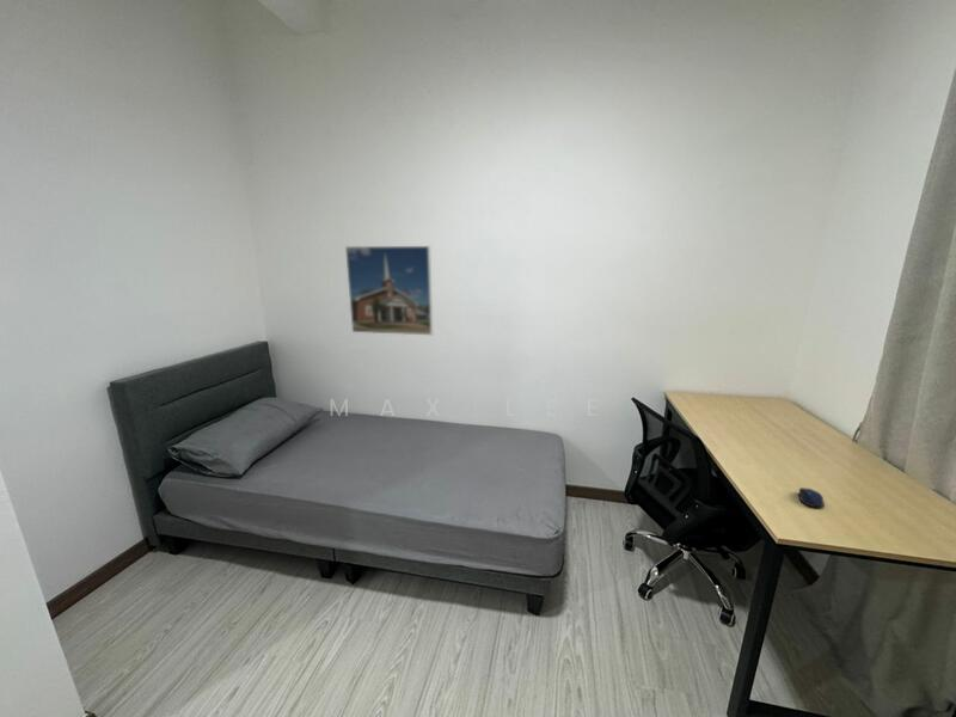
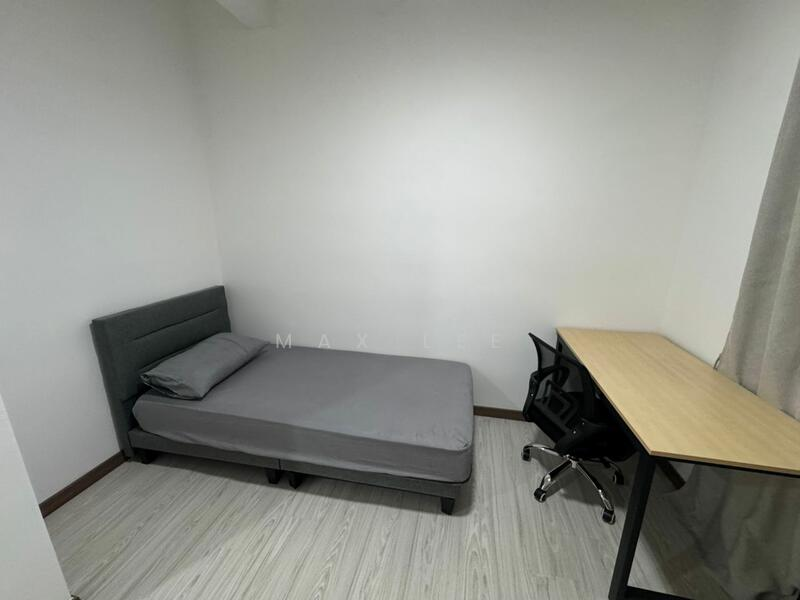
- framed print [344,245,434,336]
- computer mouse [798,486,826,508]
